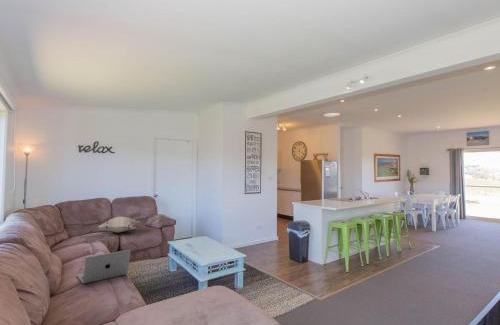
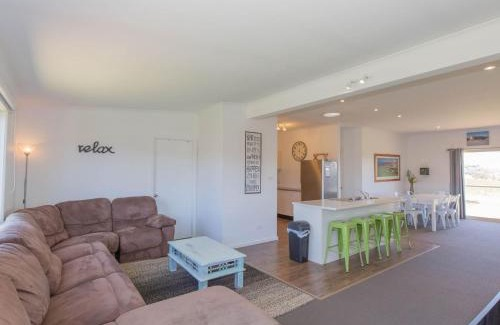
- laptop [76,249,132,285]
- decorative pillow [96,216,141,234]
